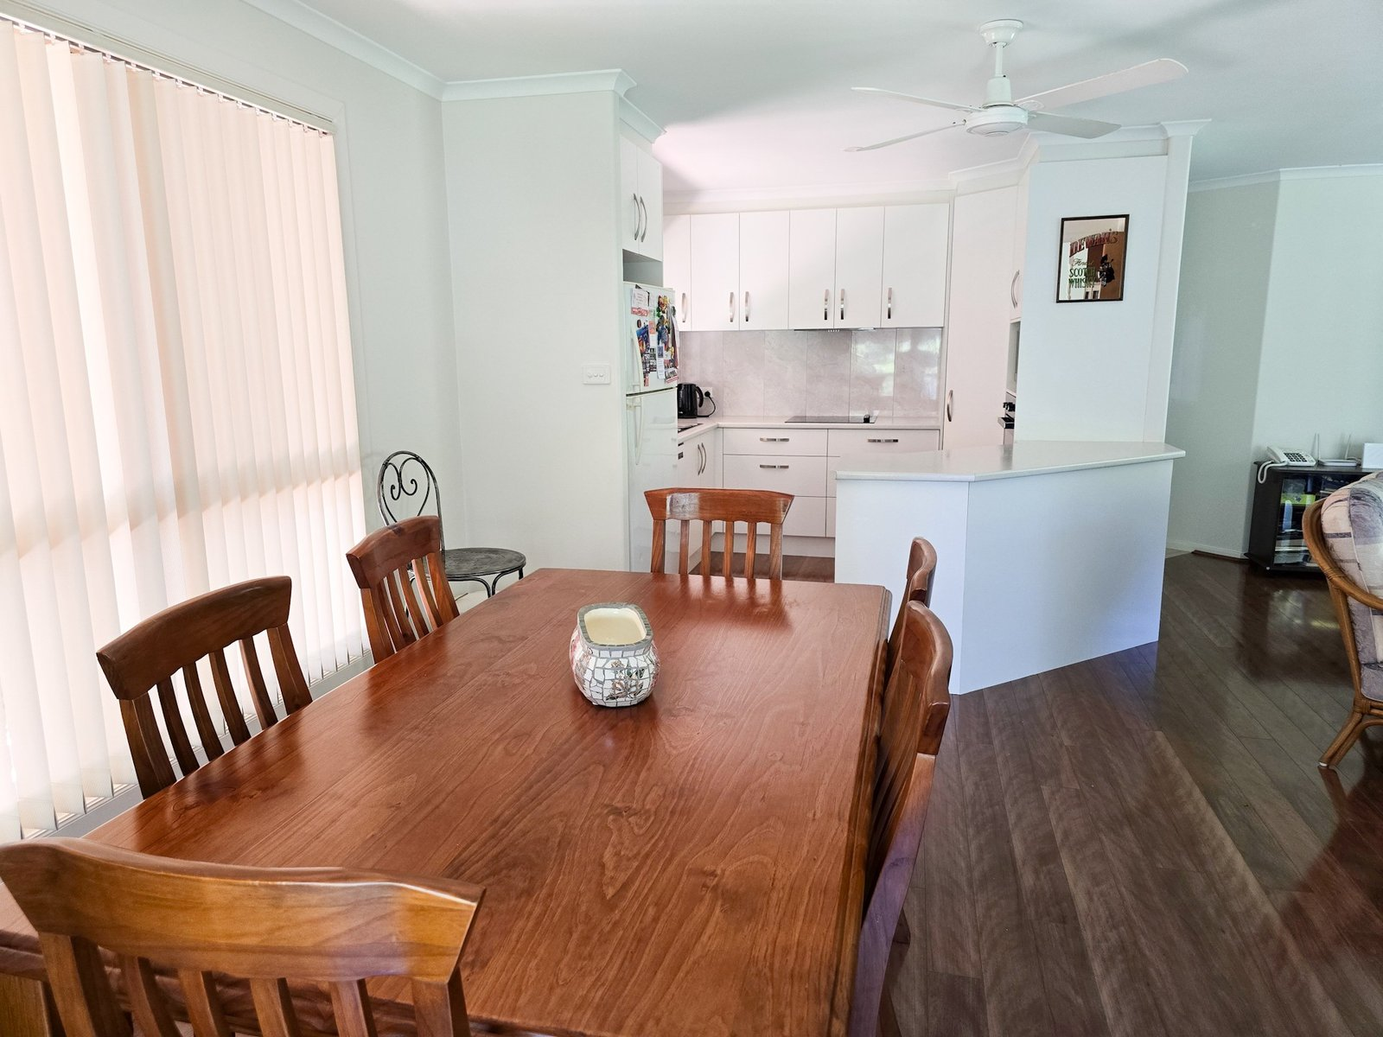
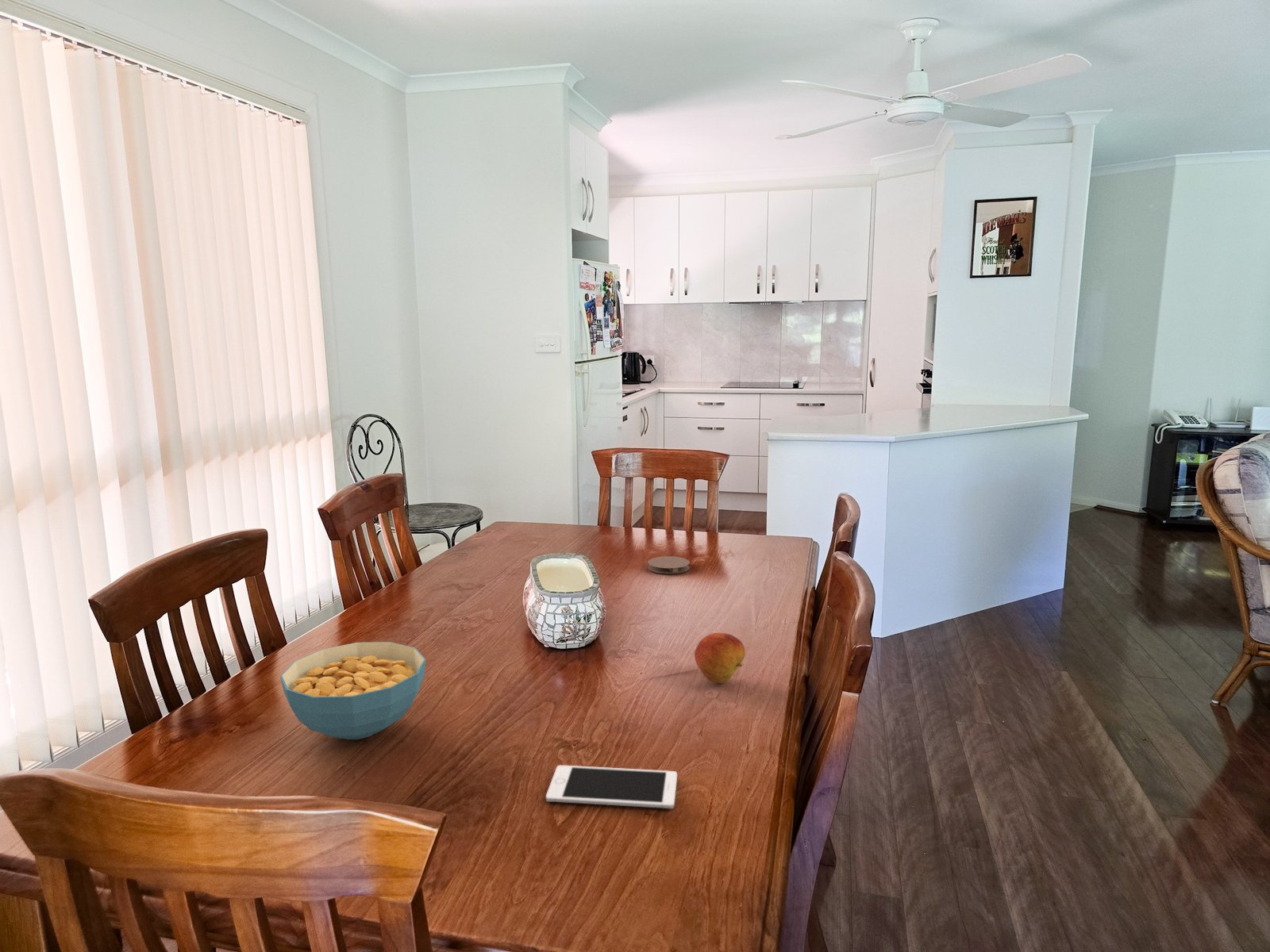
+ cell phone [545,765,678,809]
+ coaster [647,555,691,574]
+ cereal bowl [279,641,427,740]
+ fruit [694,632,746,684]
